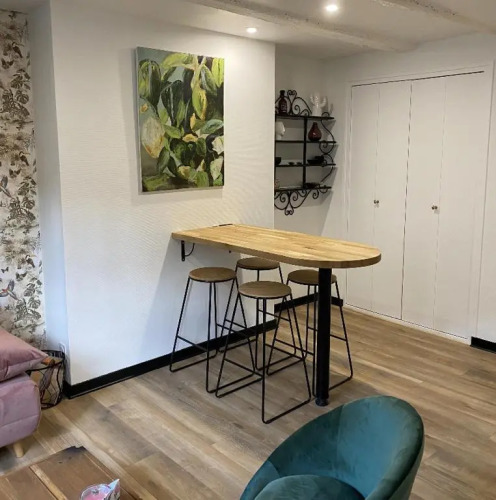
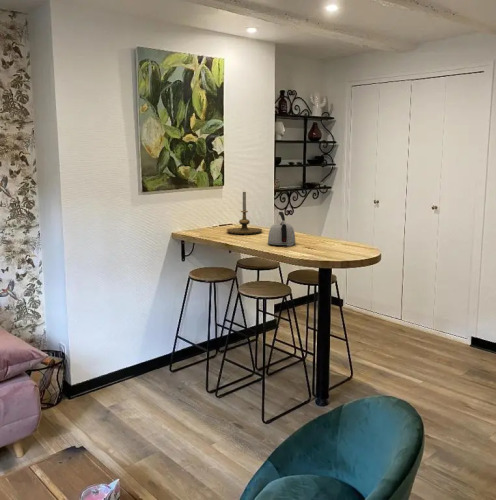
+ kettle [267,211,296,247]
+ candle holder [226,191,263,235]
